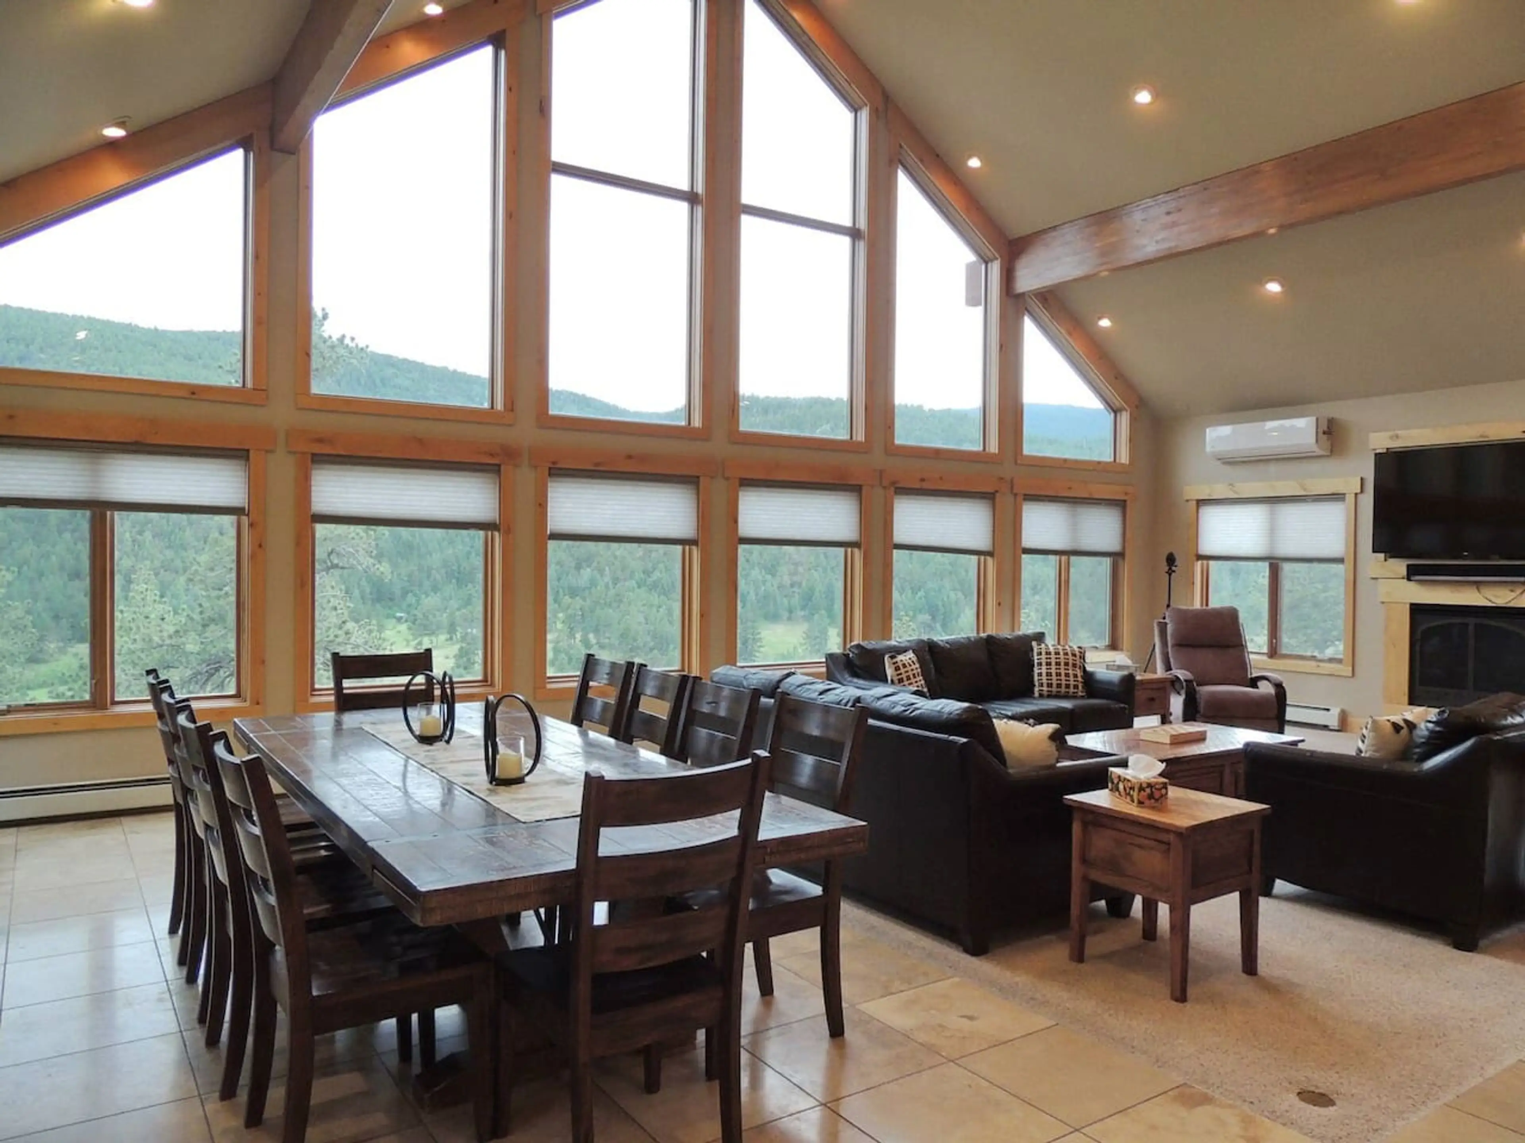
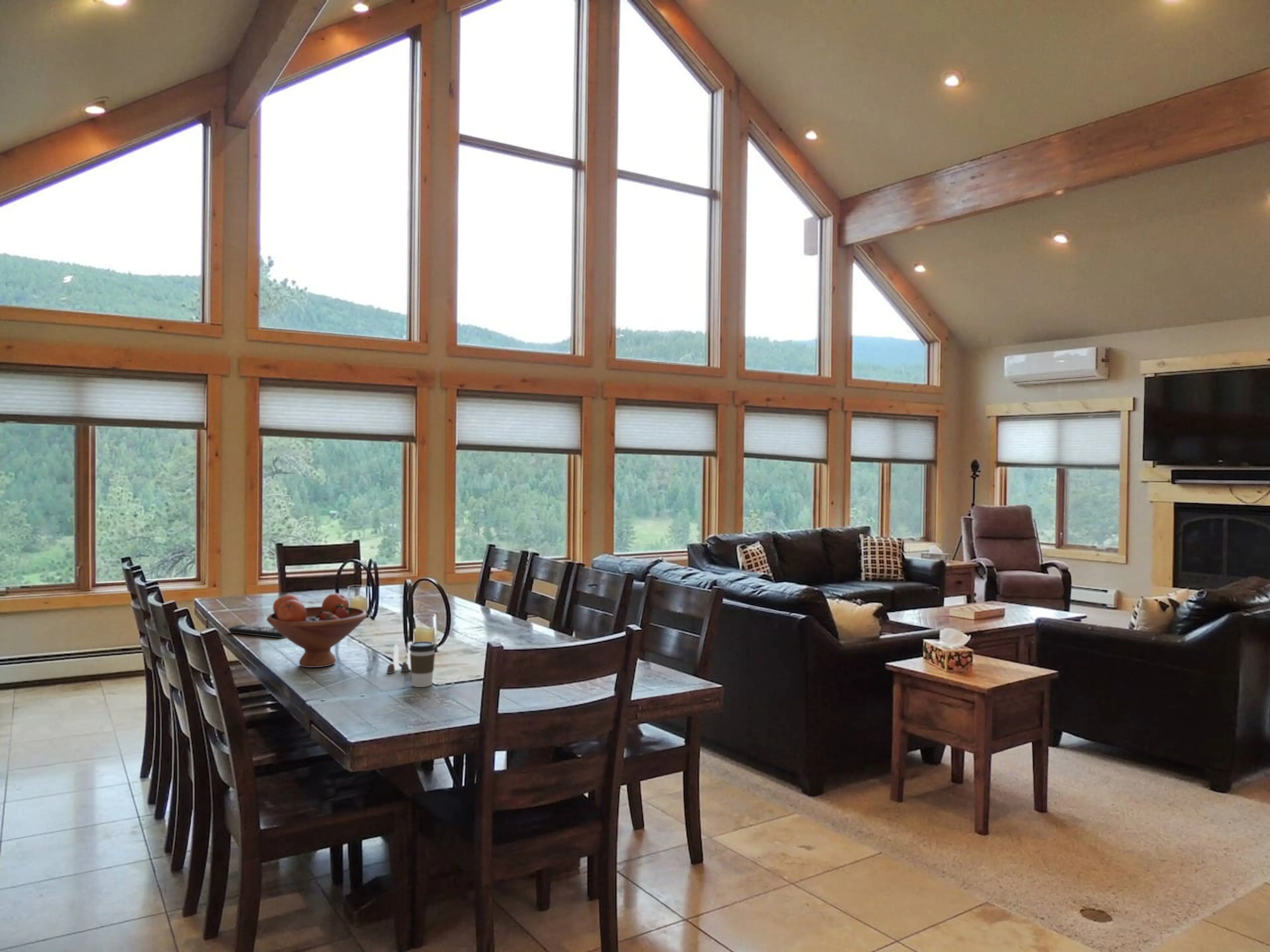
+ salt and pepper shaker set [387,641,413,674]
+ fruit bowl [266,593,367,668]
+ coffee cup [409,641,436,688]
+ remote control [228,624,285,638]
